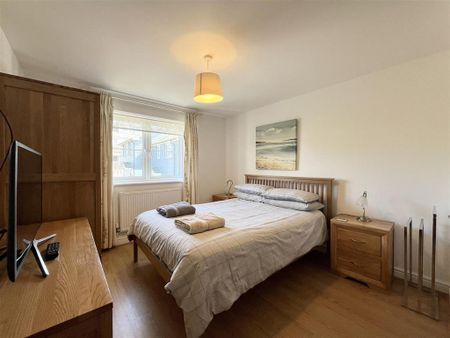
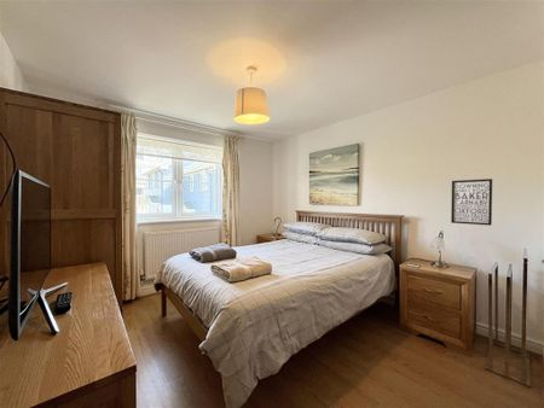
+ wall art [450,177,493,227]
